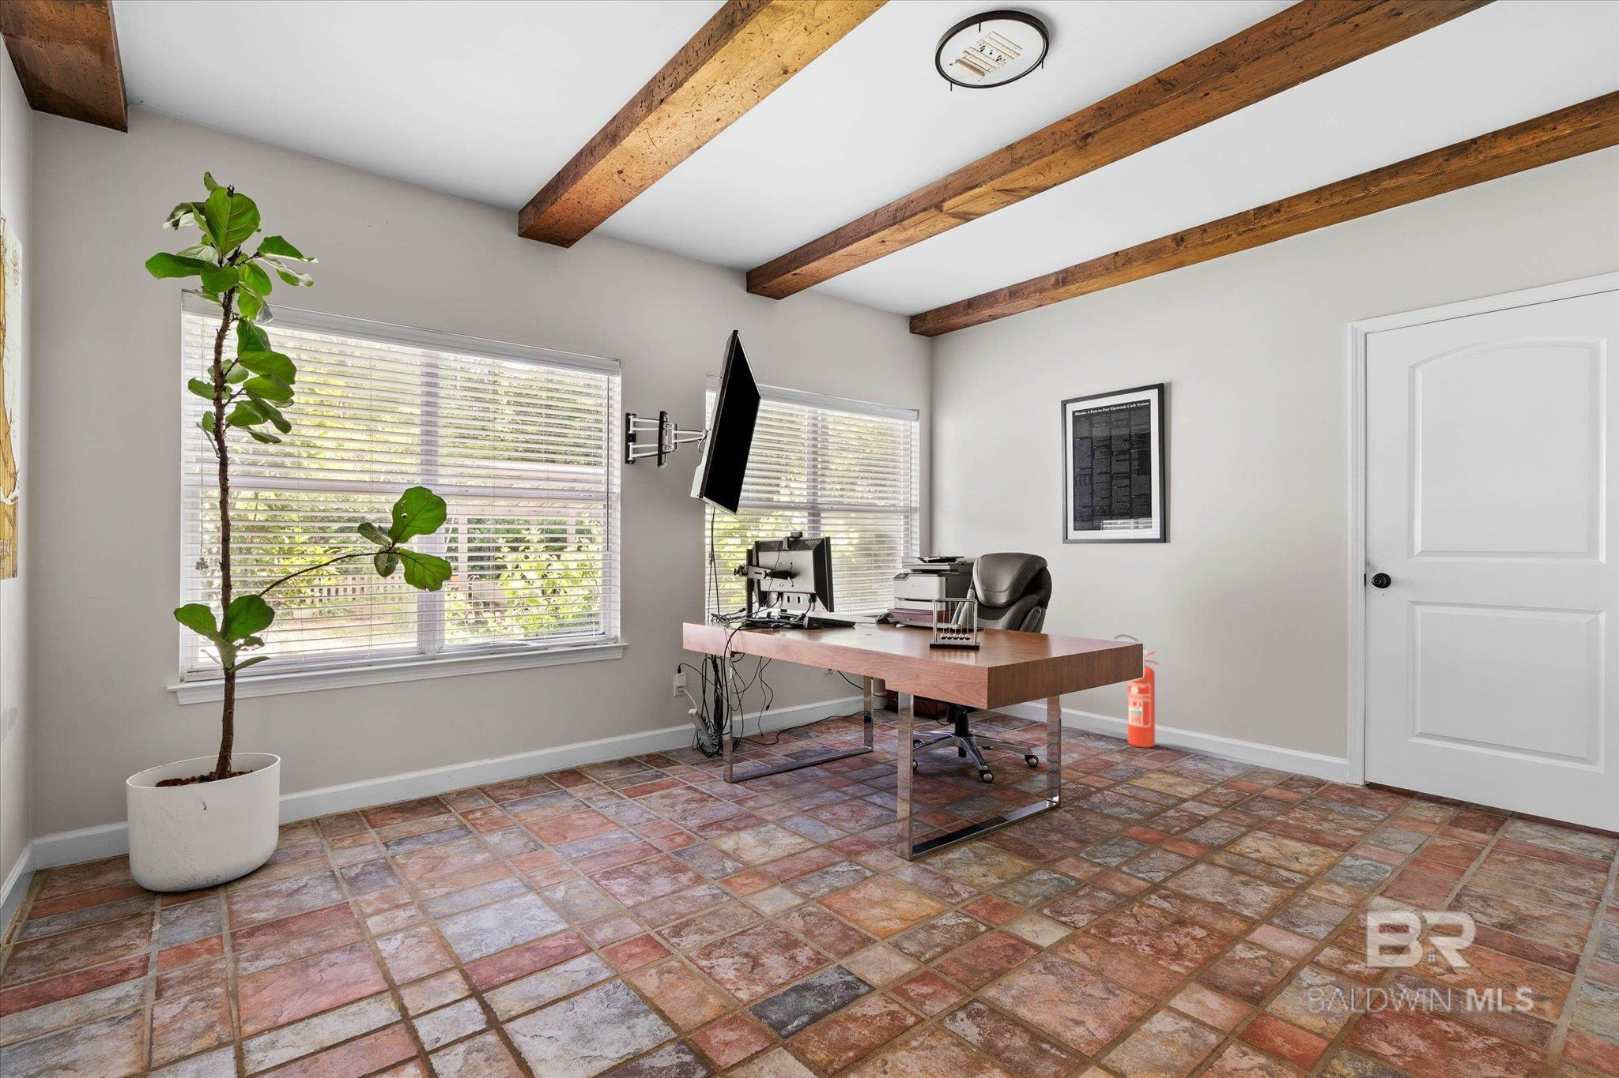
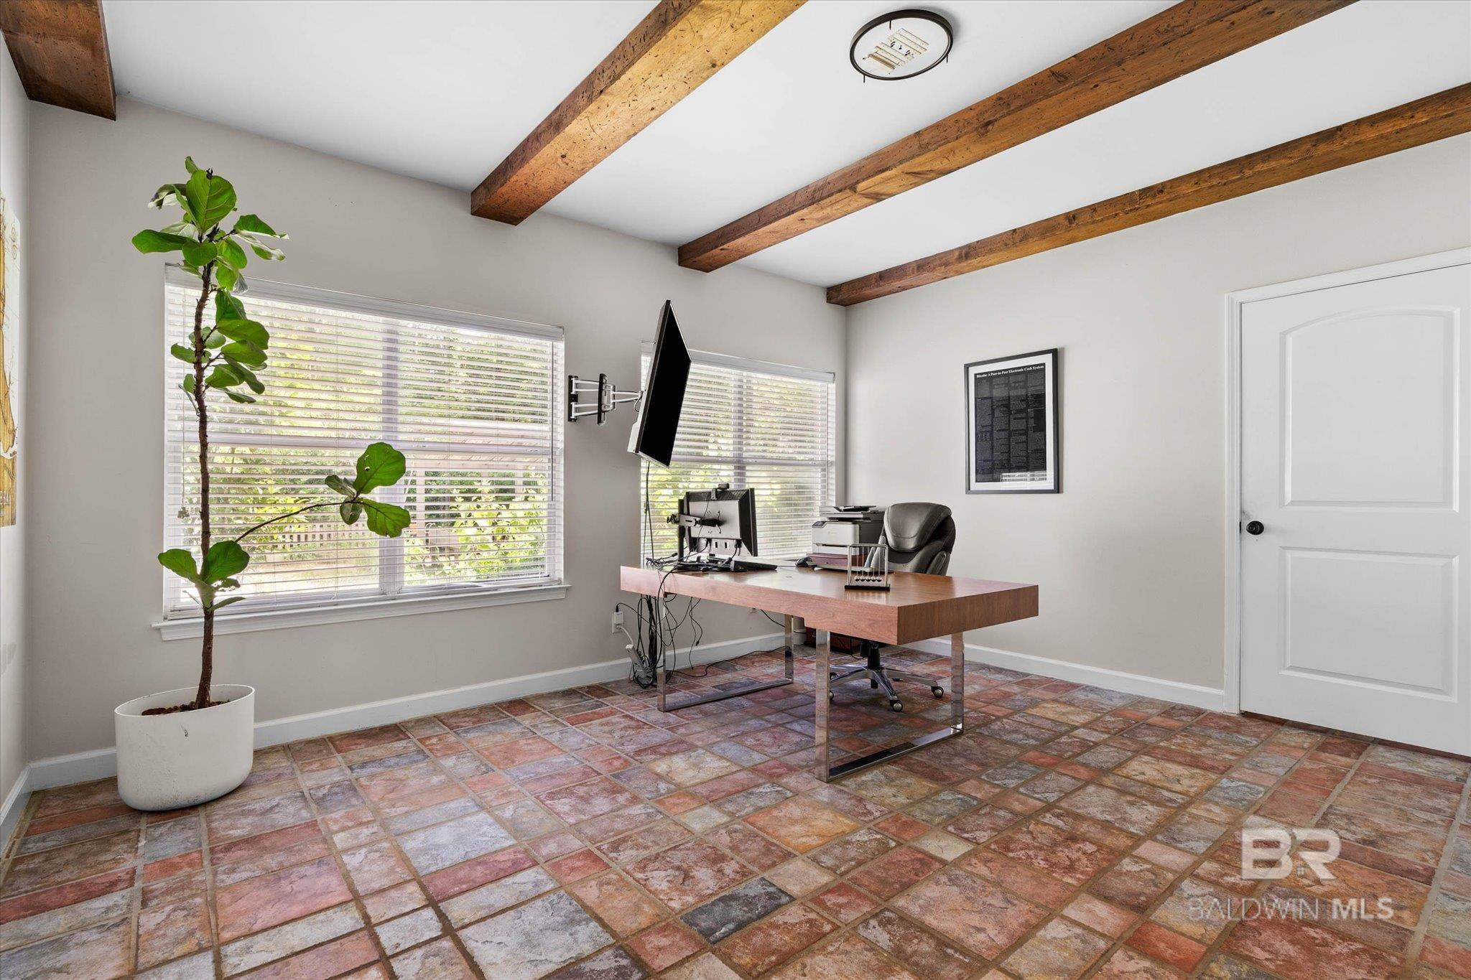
- fire extinguisher [1113,633,1159,748]
